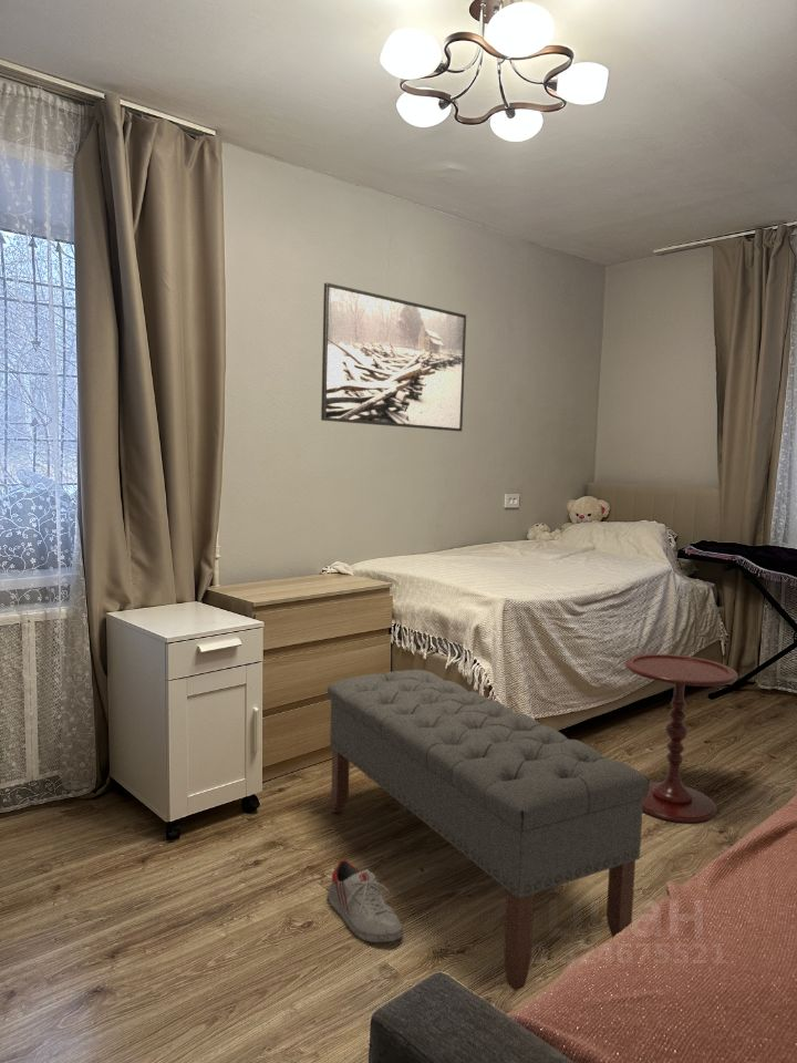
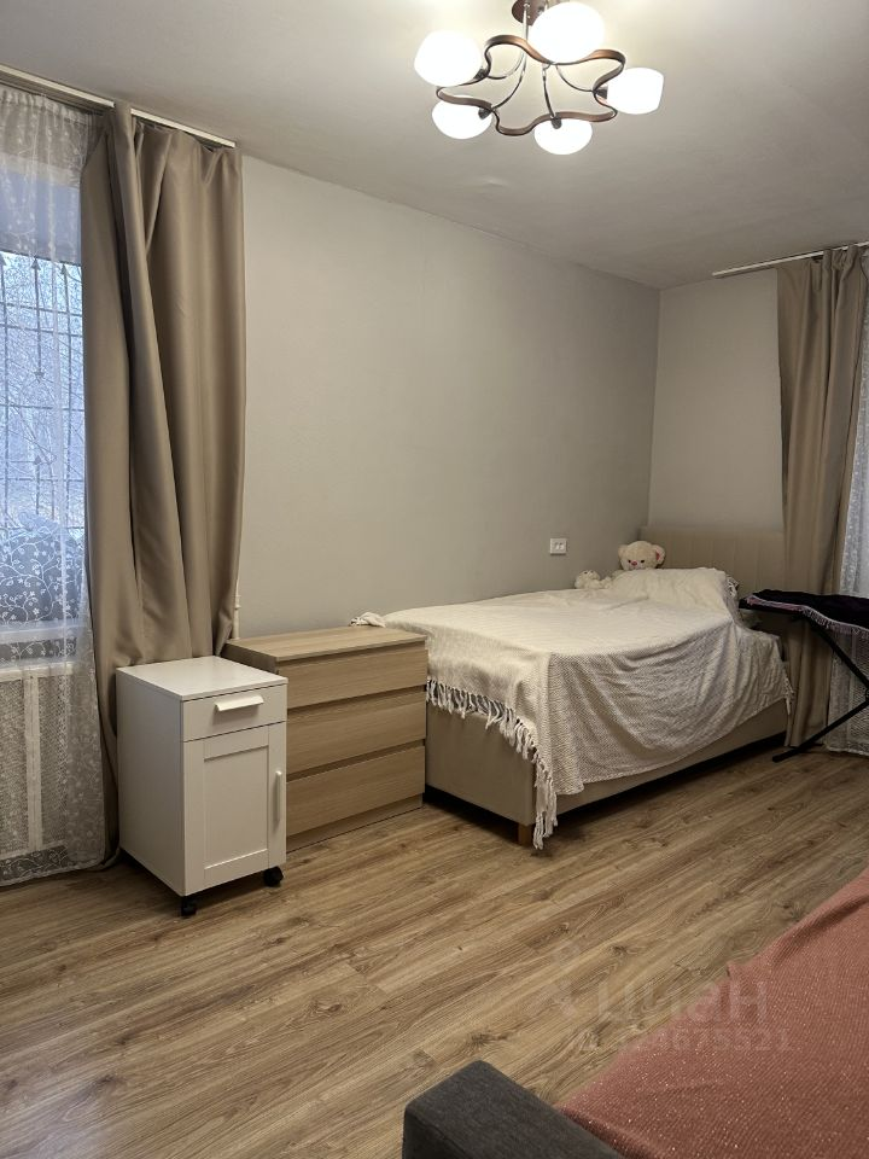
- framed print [320,281,467,433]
- shoe [327,858,404,943]
- bench [327,669,651,992]
- side table [623,653,738,824]
